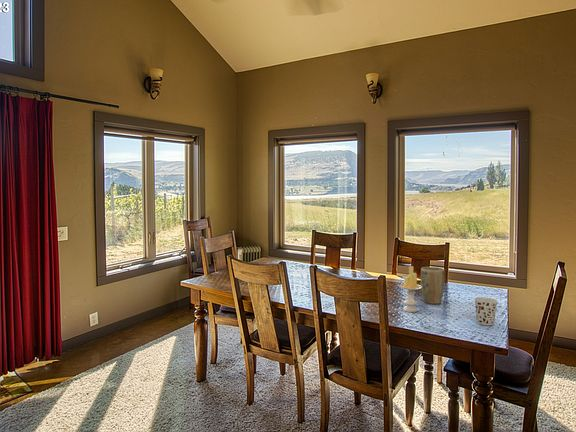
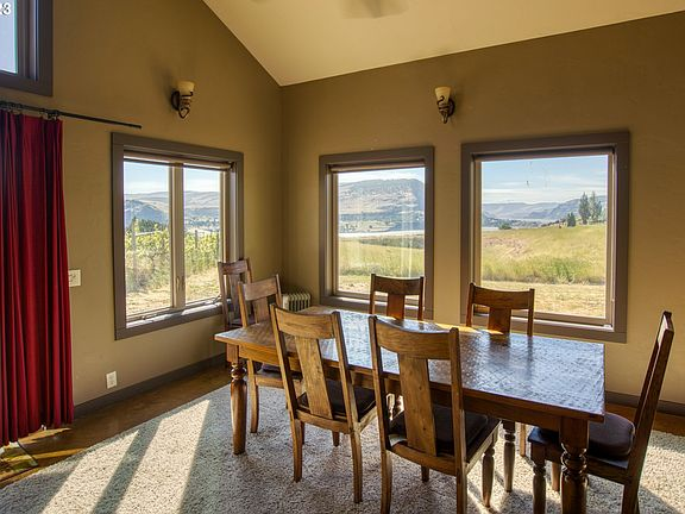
- cup [473,296,499,326]
- candle [398,265,423,313]
- plant pot [420,266,446,305]
